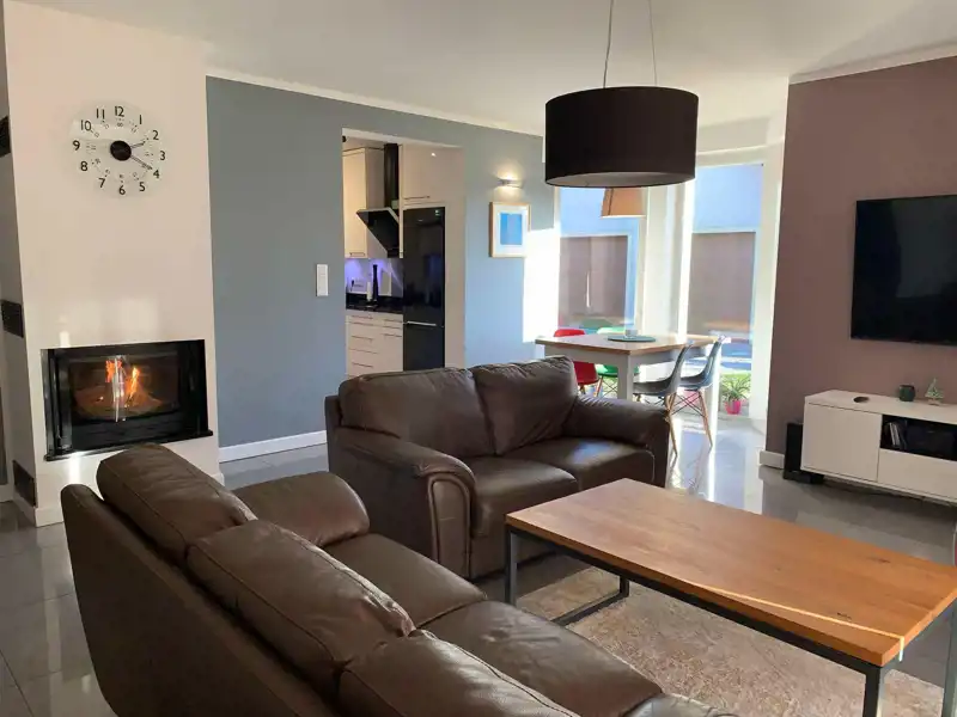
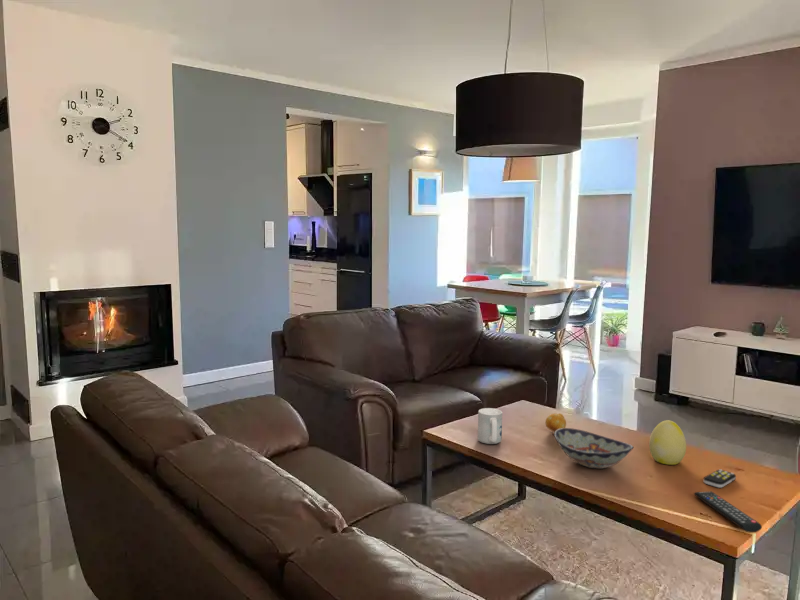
+ remote control [693,491,763,533]
+ mug [477,407,503,445]
+ decorative bowl [553,427,634,470]
+ decorative egg [648,419,687,466]
+ fruit [544,412,567,433]
+ remote control [702,468,737,489]
